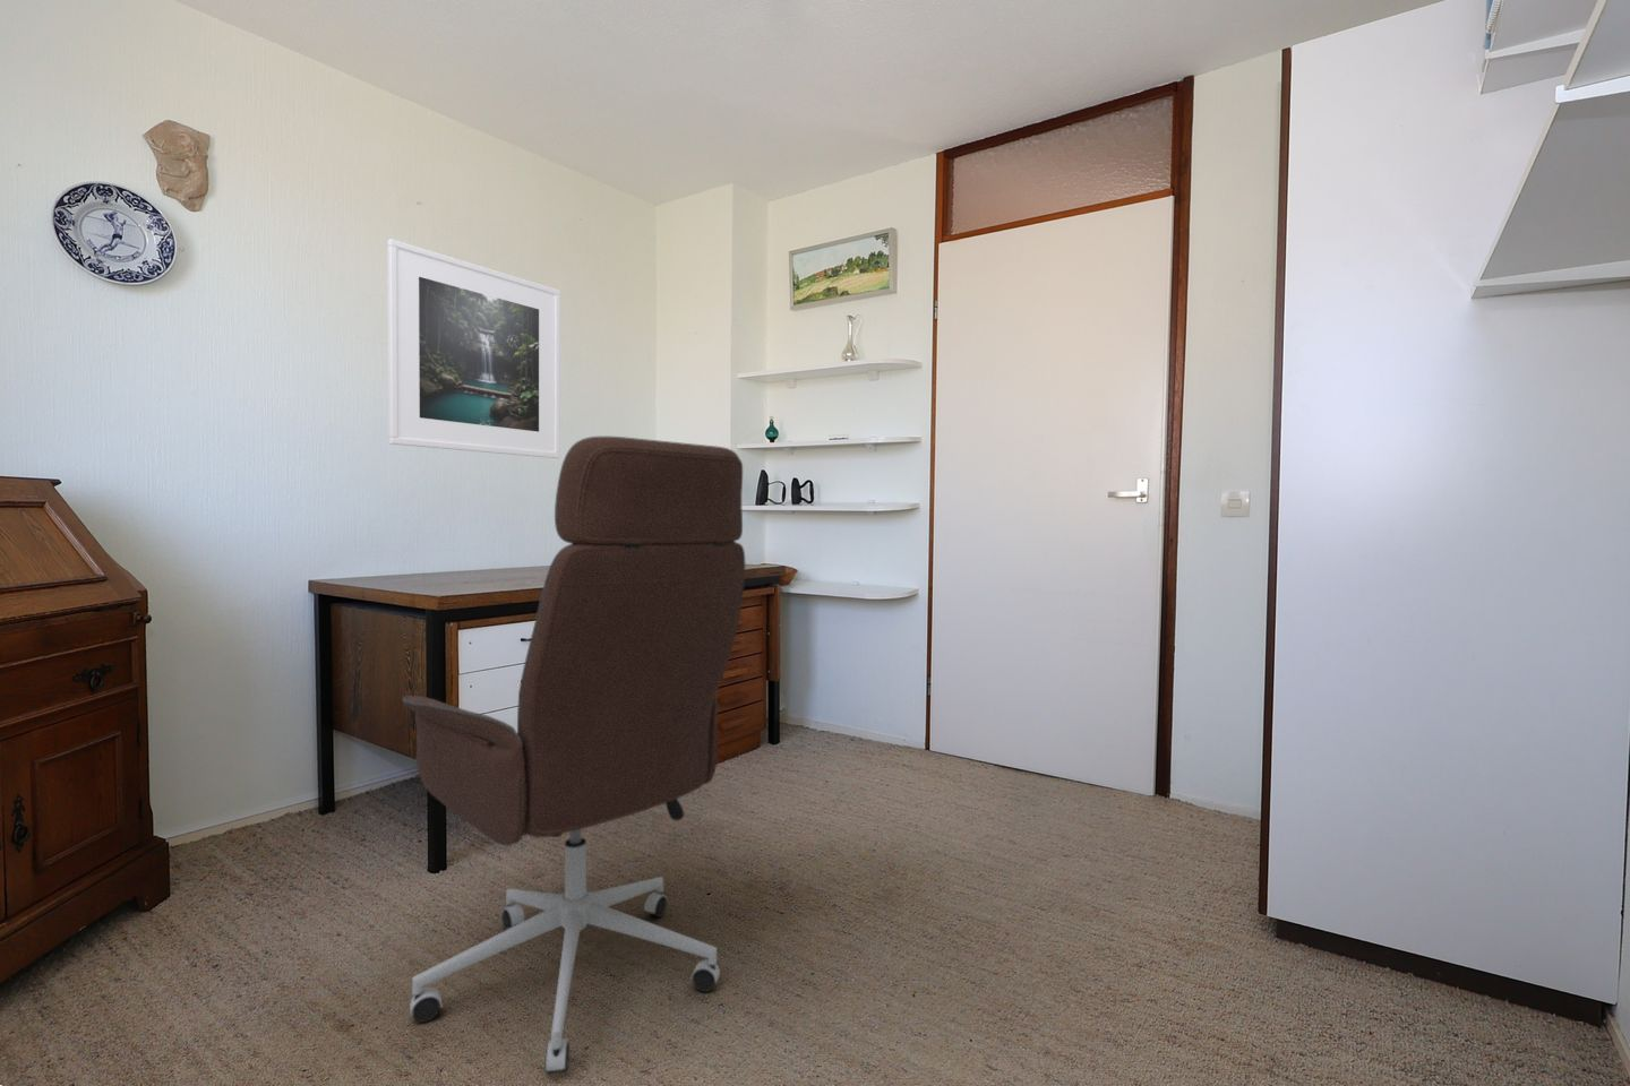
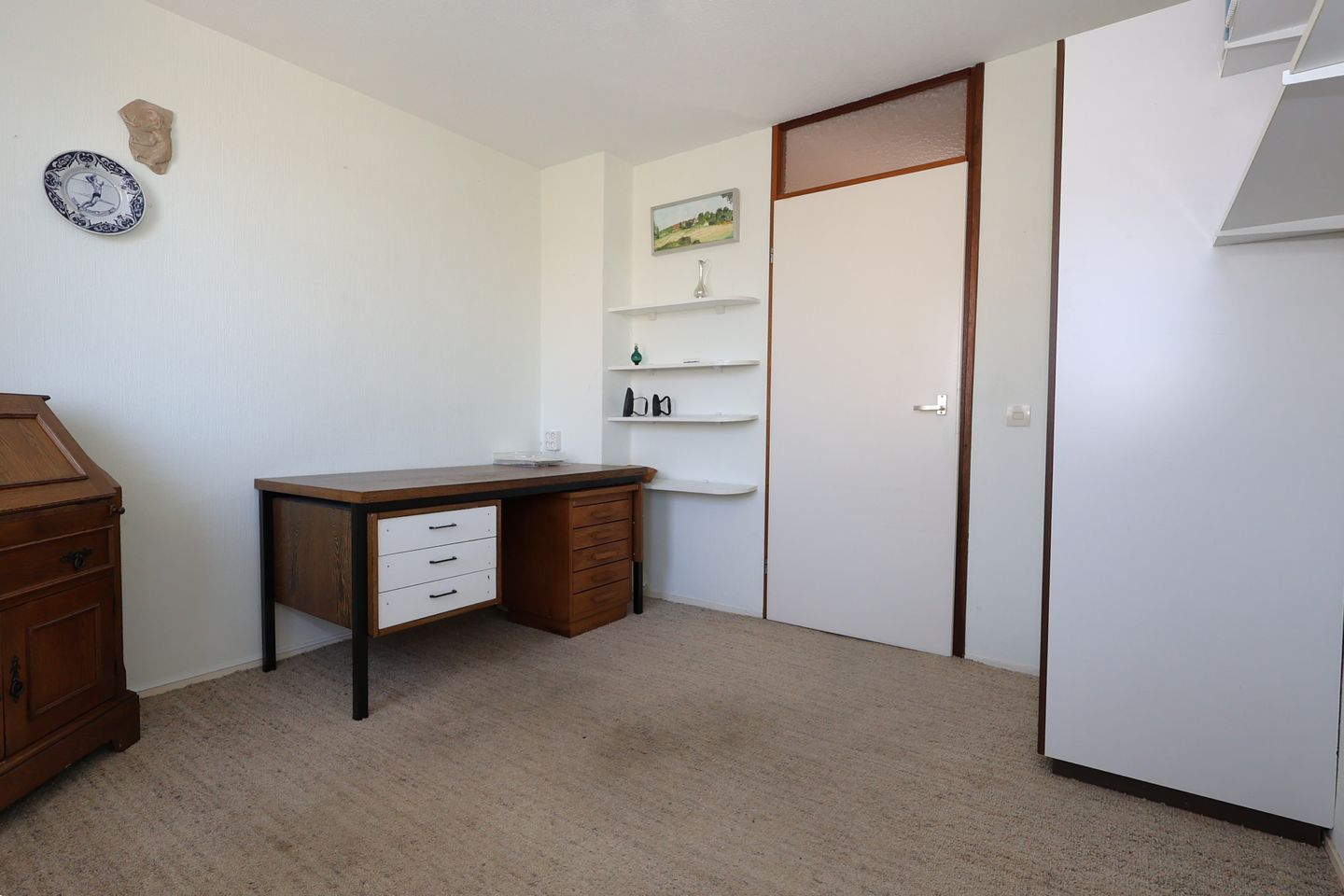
- office chair [401,435,746,1076]
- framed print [386,238,562,459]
